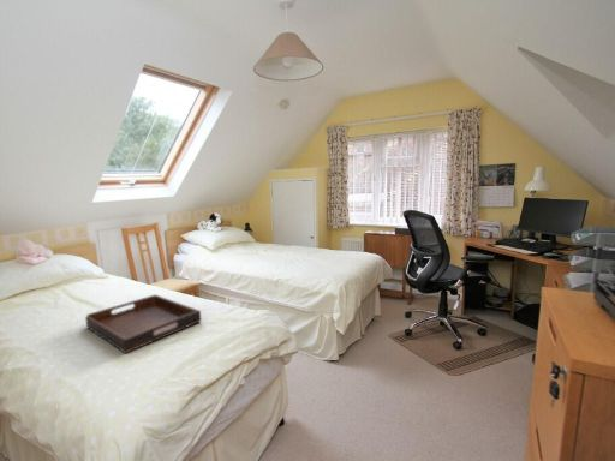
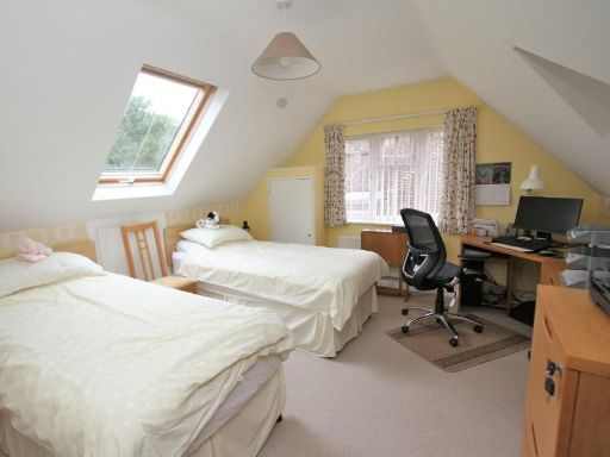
- serving tray [84,293,202,354]
